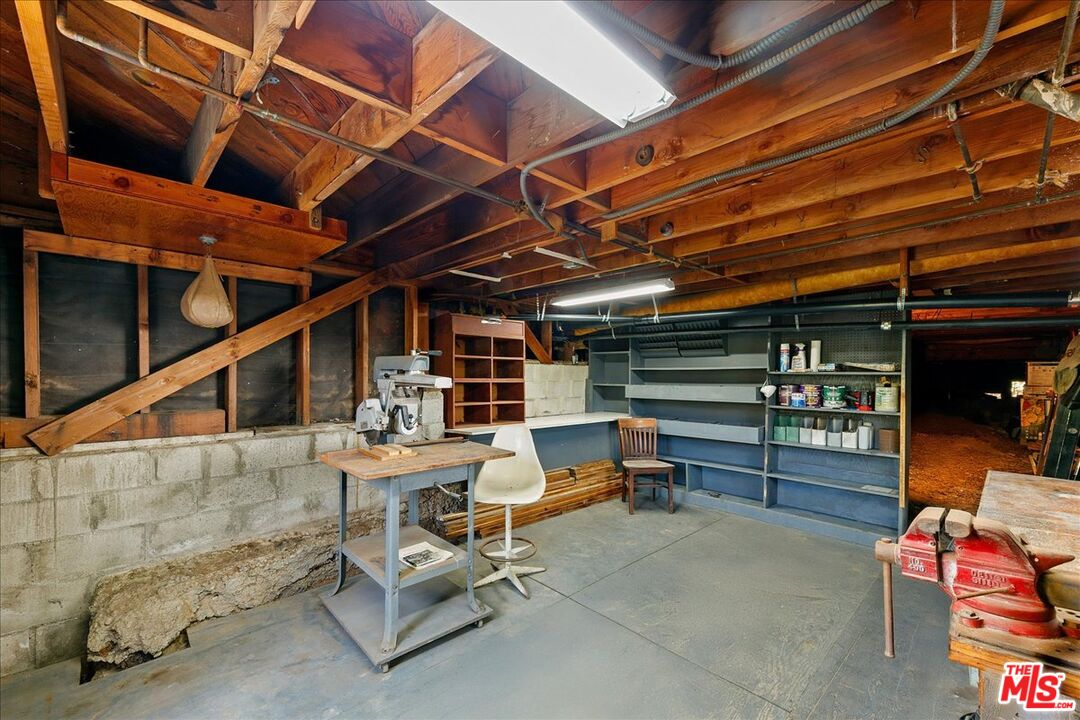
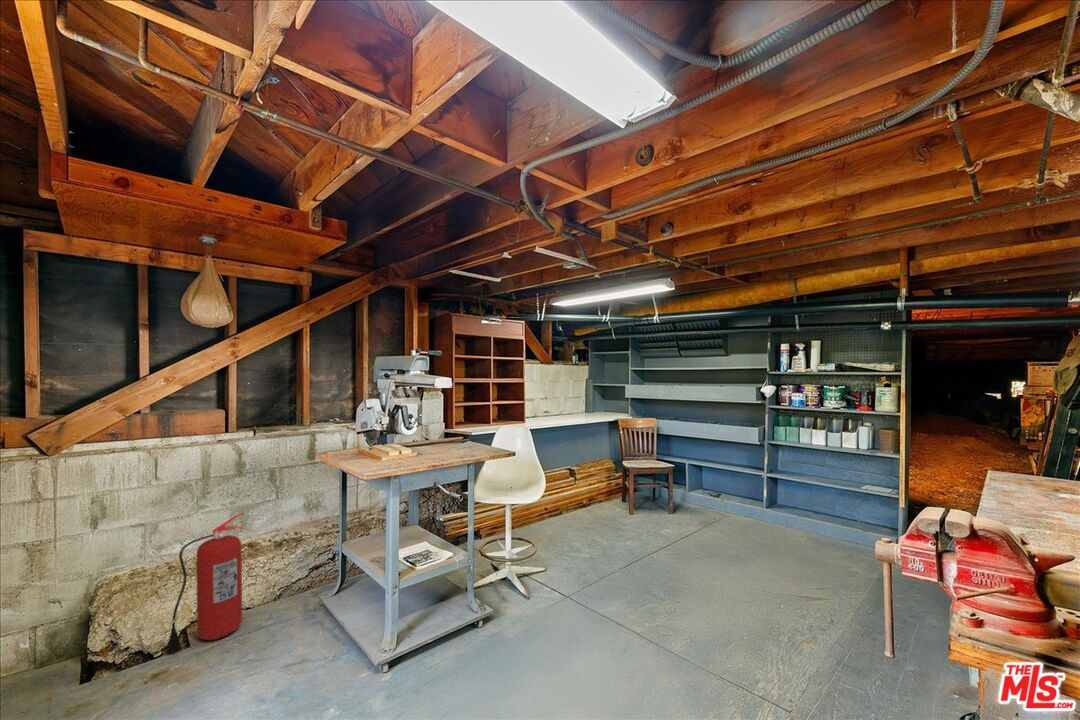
+ fire extinguisher [165,512,246,656]
